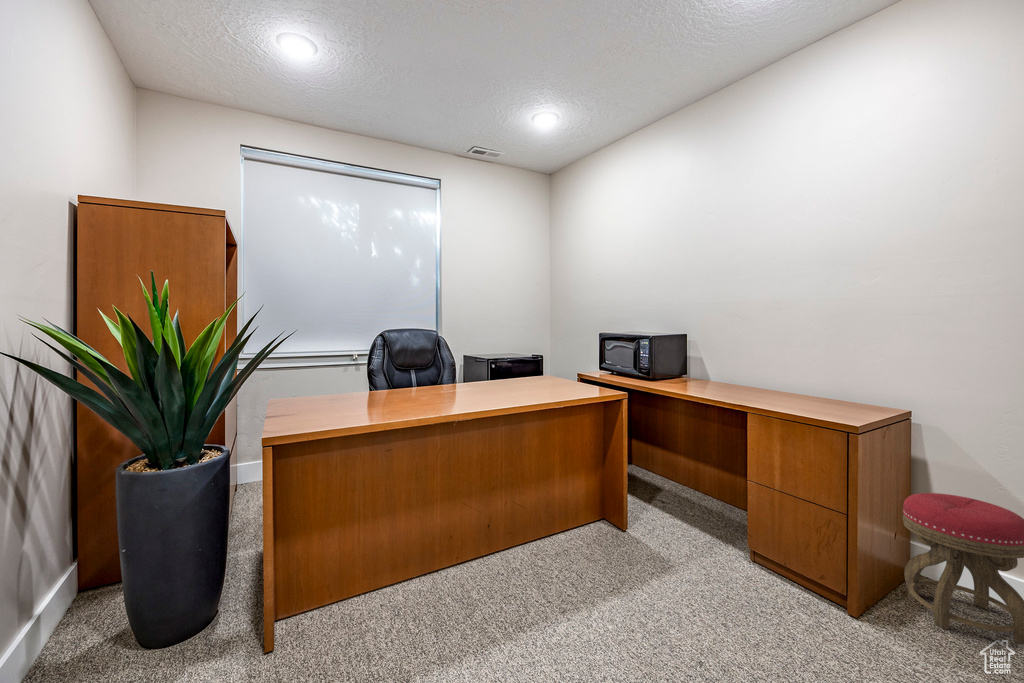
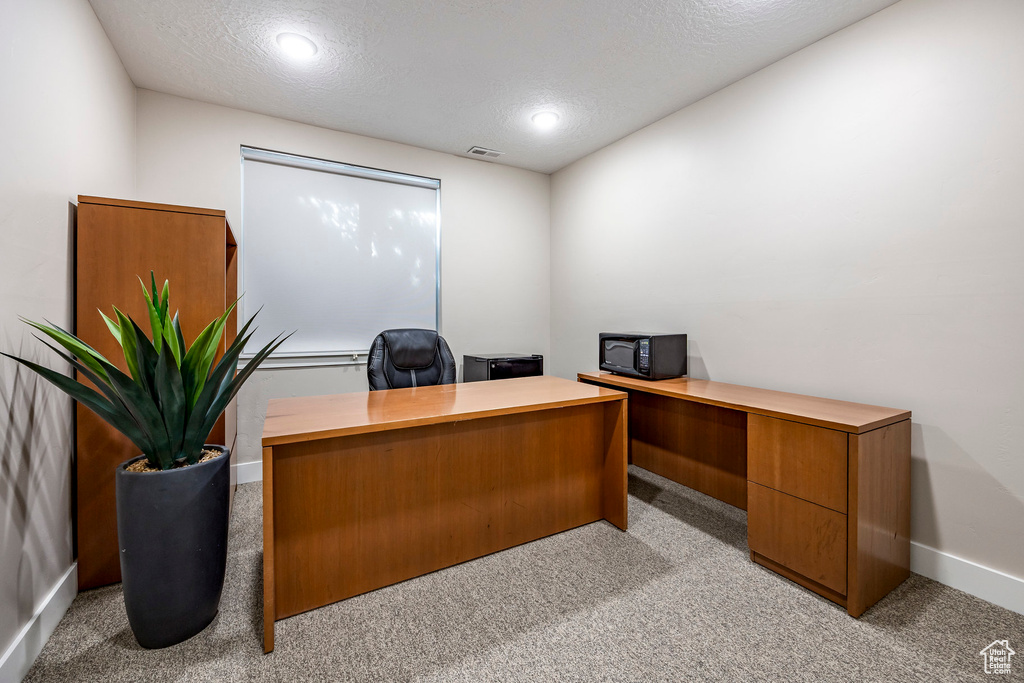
- stool [902,492,1024,645]
